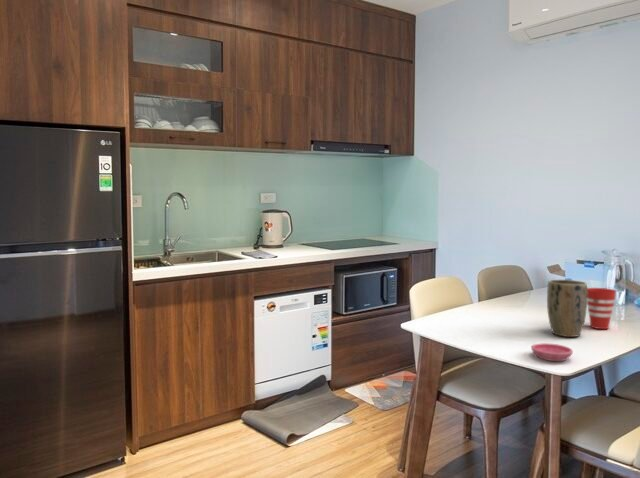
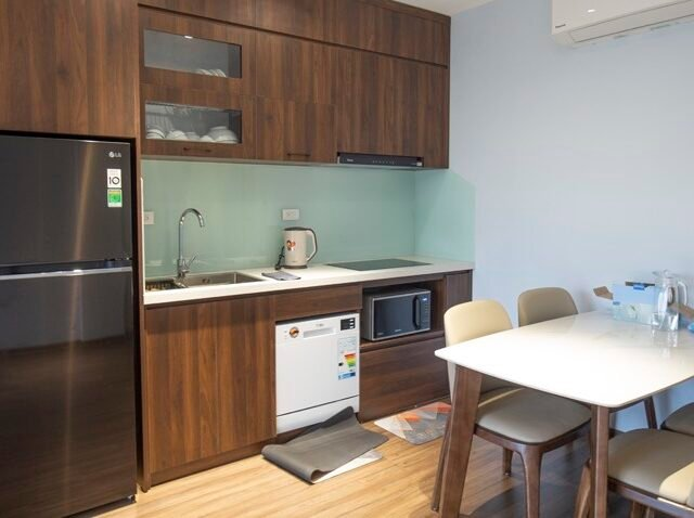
- plant pot [546,279,588,338]
- saucer [530,342,574,362]
- cup [587,287,617,330]
